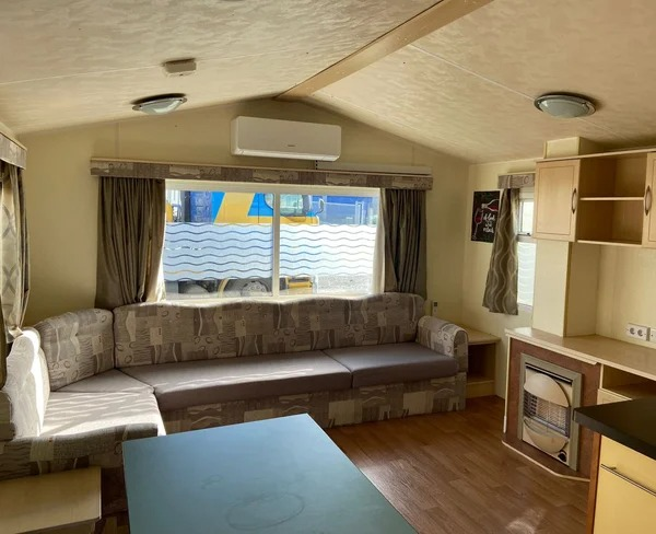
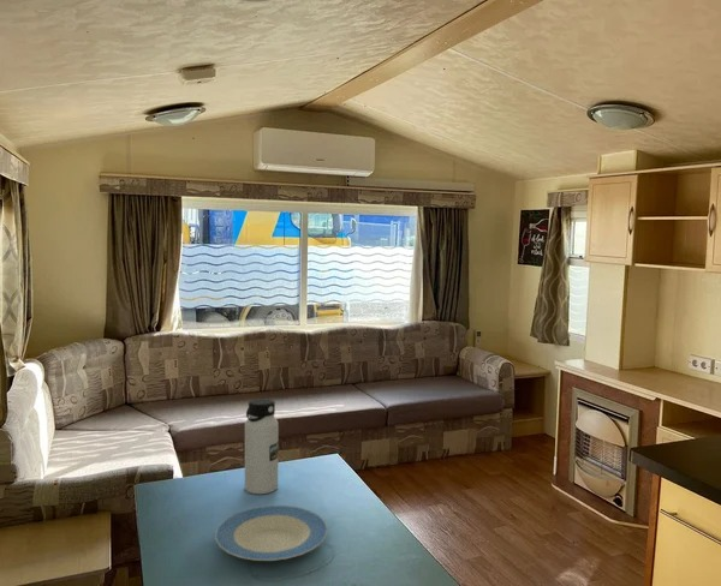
+ plate [214,504,329,562]
+ water bottle [244,397,280,495]
